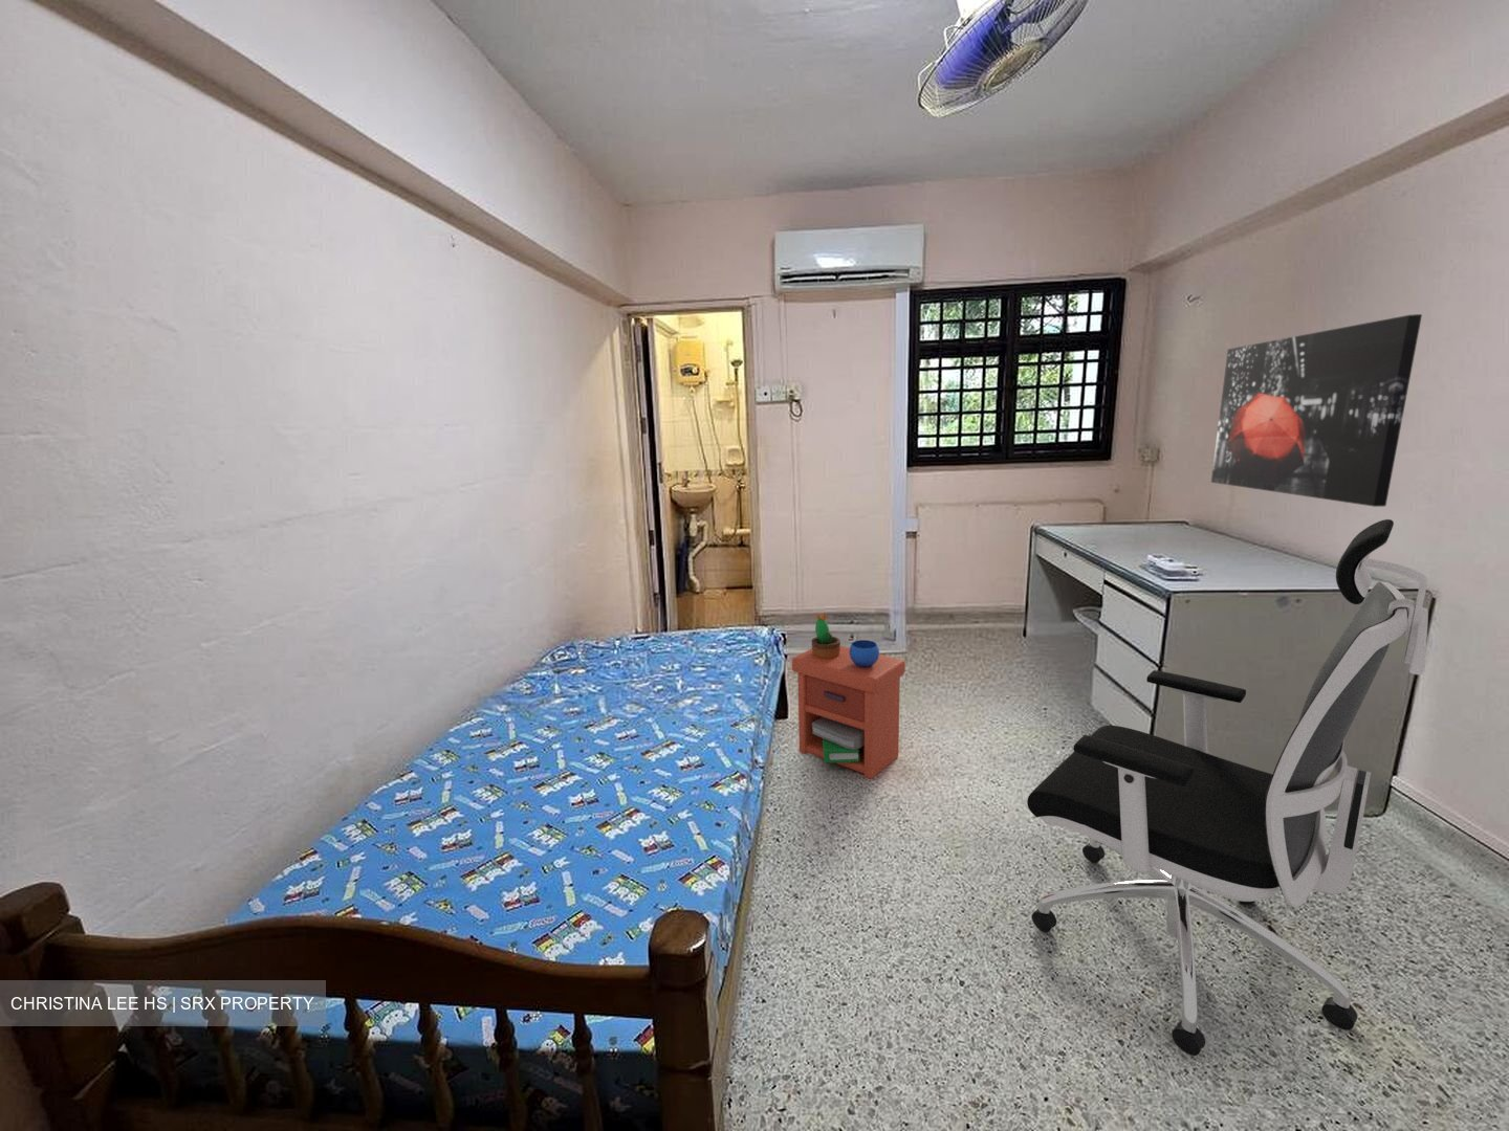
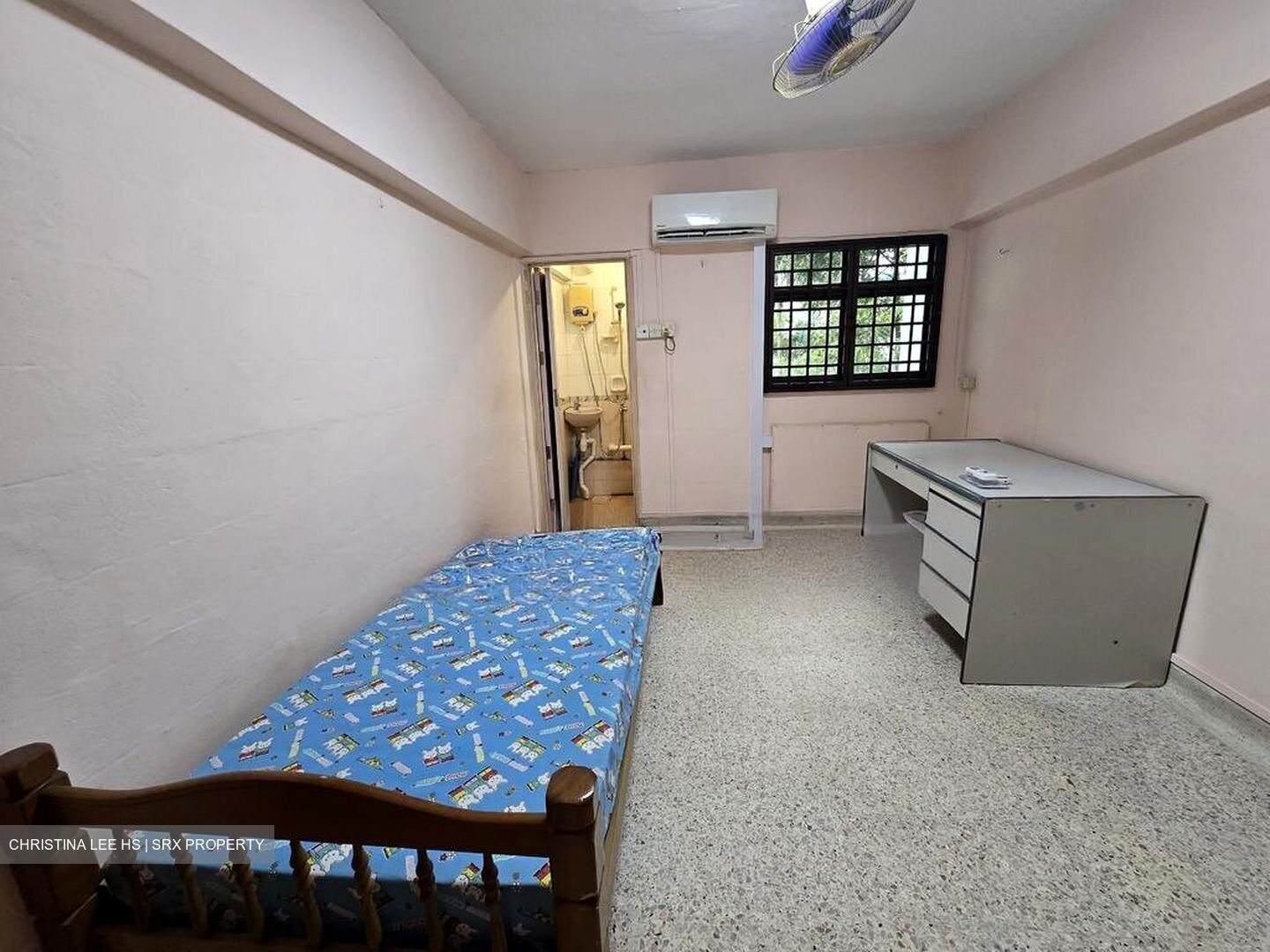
- wall art [1211,314,1423,508]
- nightstand [791,612,907,781]
- office chair [1025,518,1429,1056]
